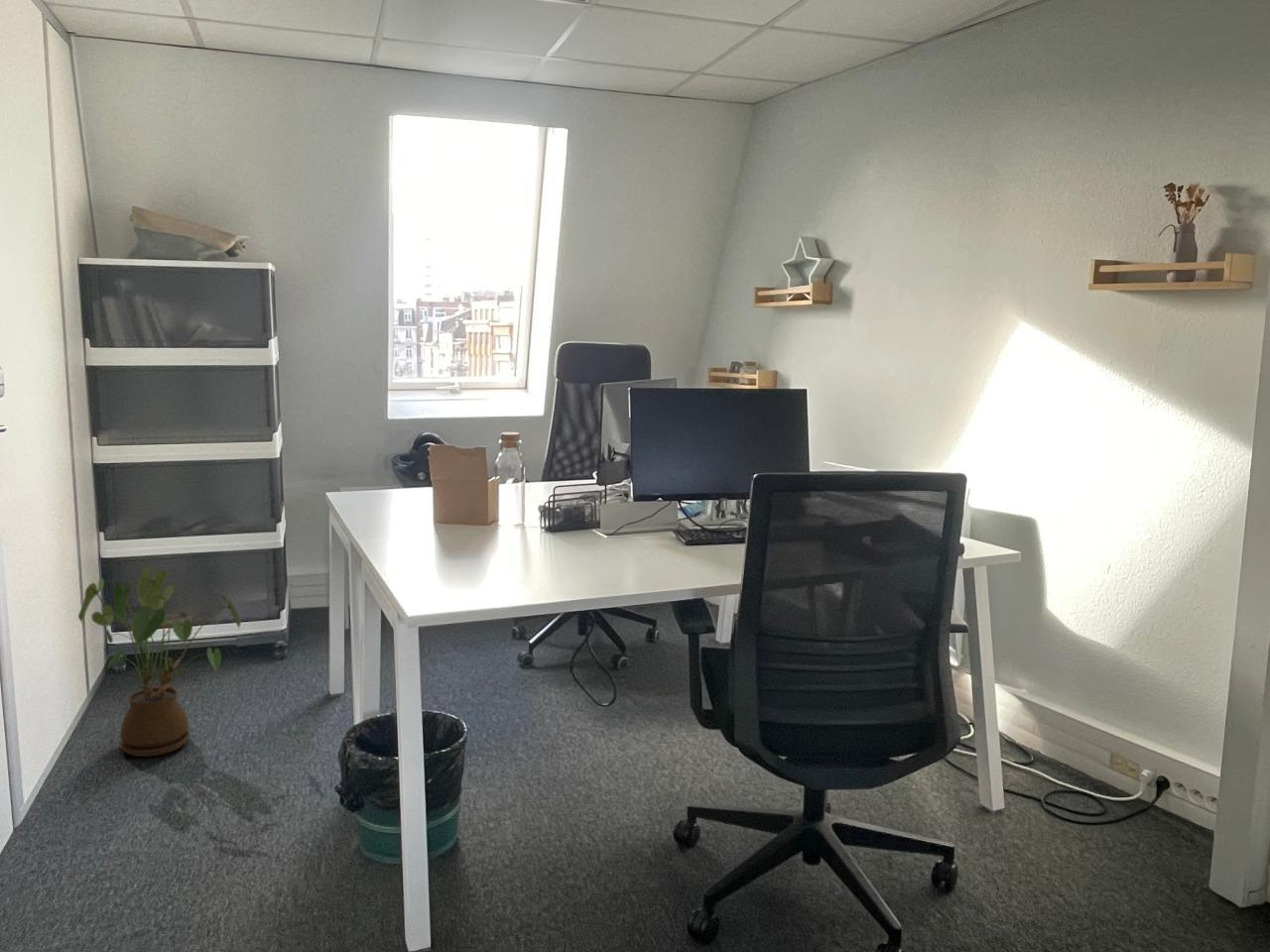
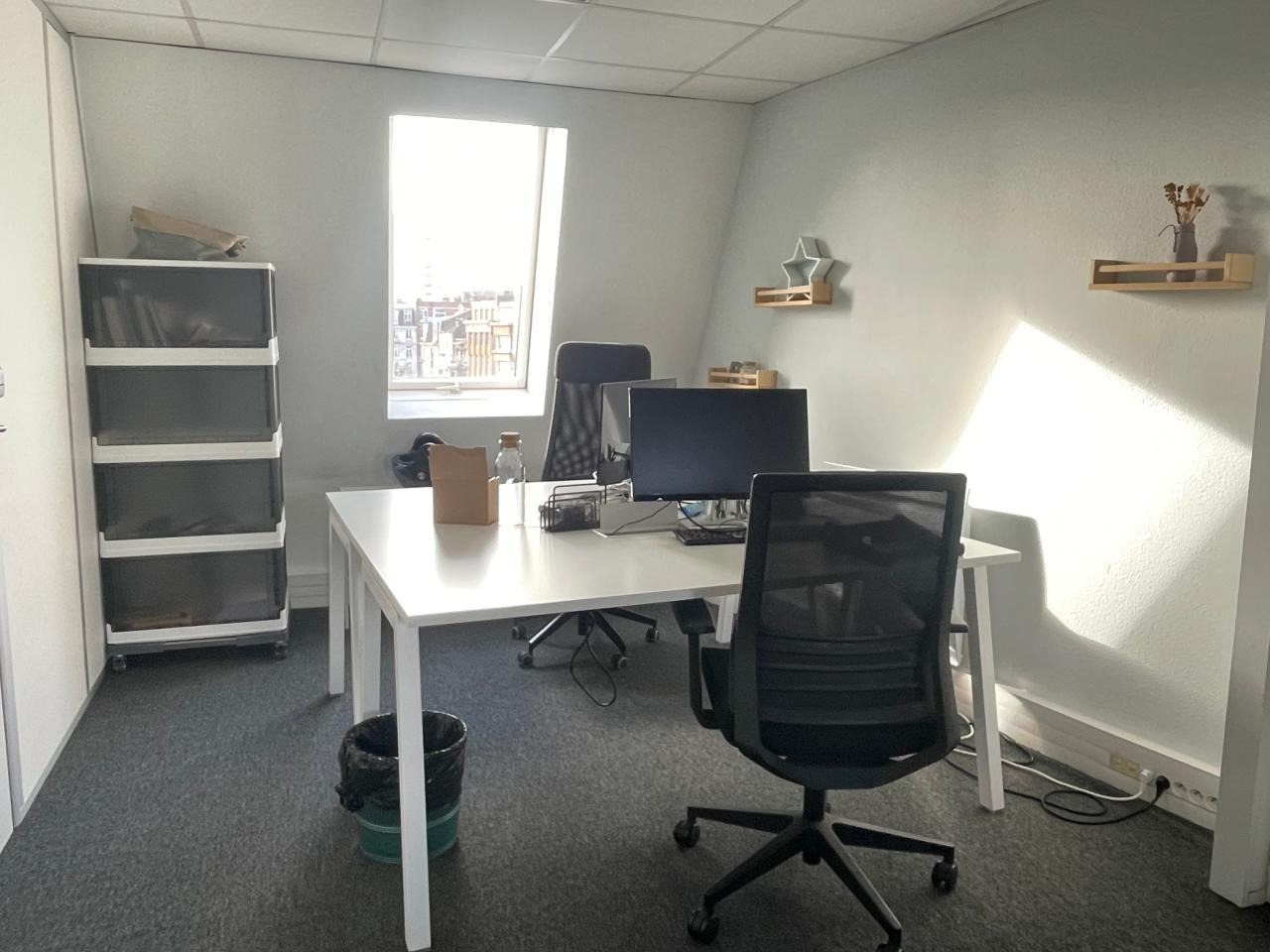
- house plant [77,567,242,758]
